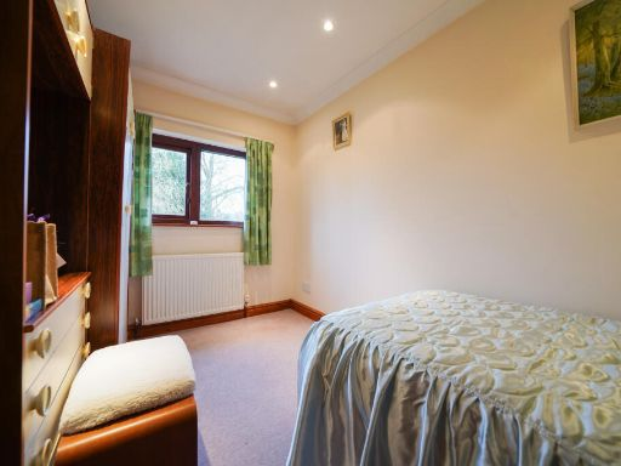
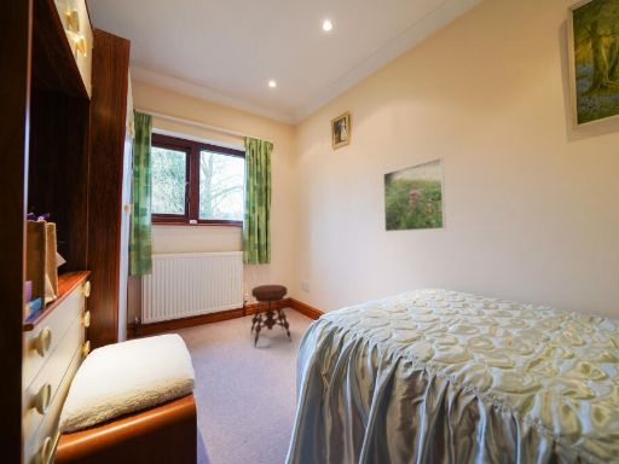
+ stool [250,284,293,348]
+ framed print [382,156,447,233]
